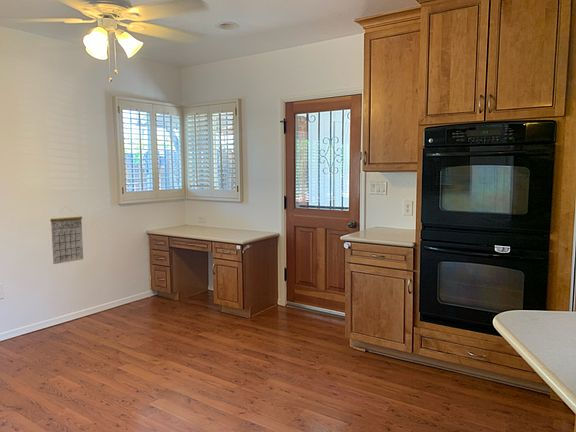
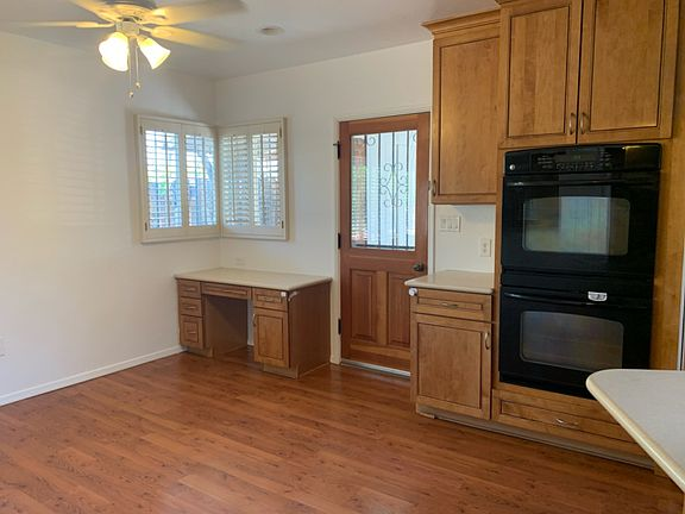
- calendar [49,207,84,265]
